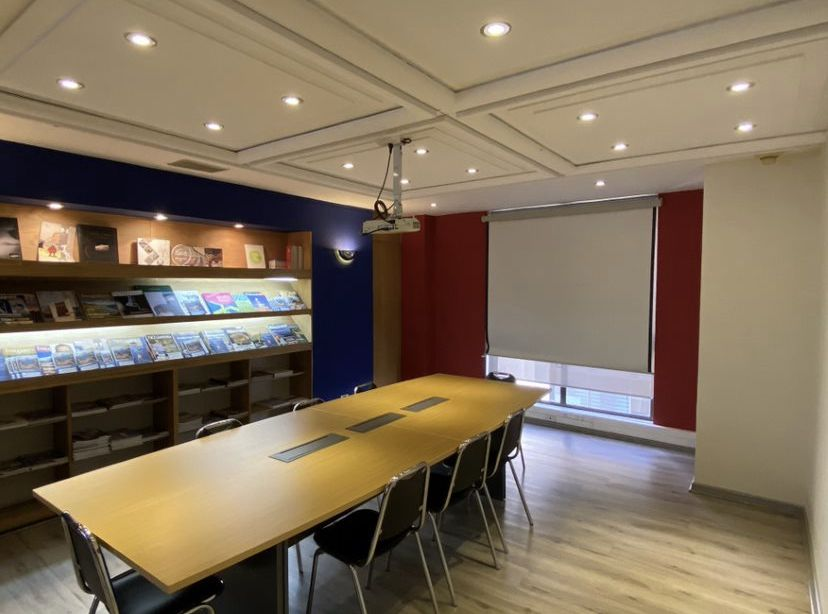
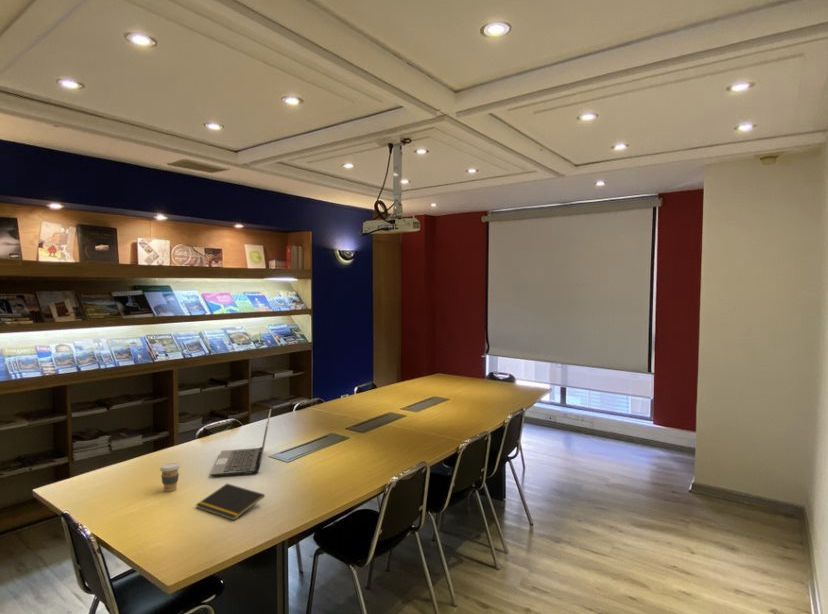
+ coffee cup [159,462,181,493]
+ laptop computer [209,408,272,477]
+ notepad [195,483,266,521]
